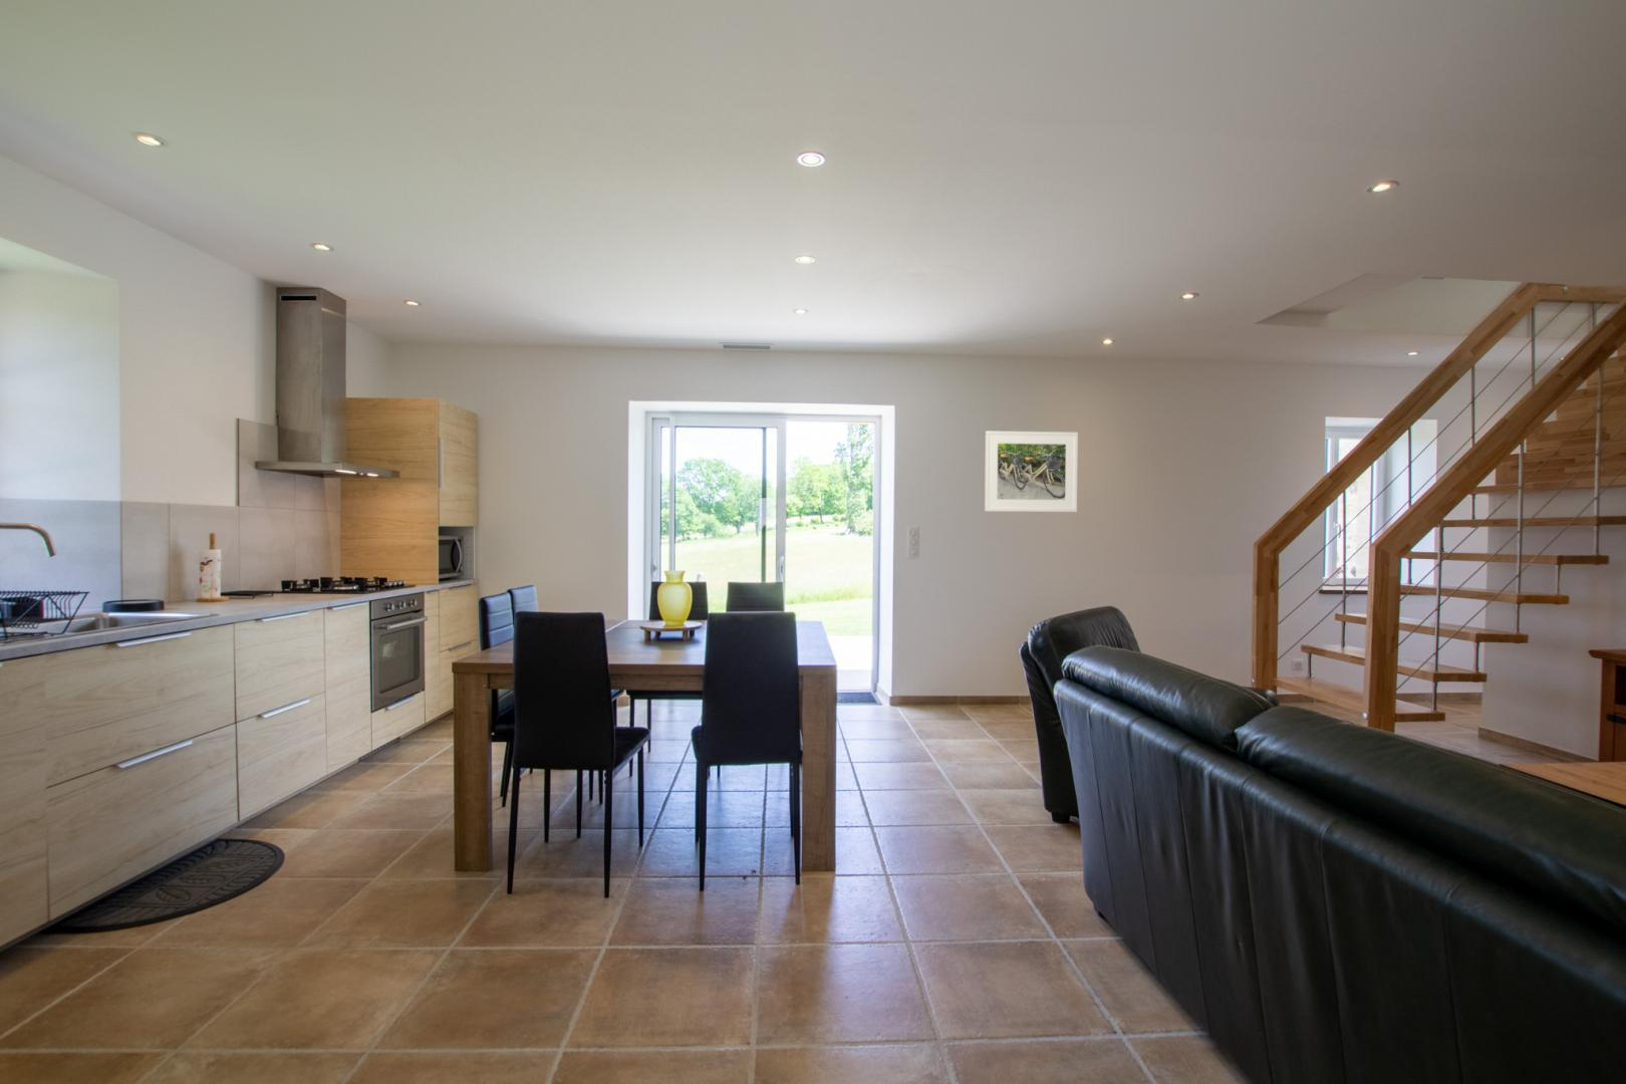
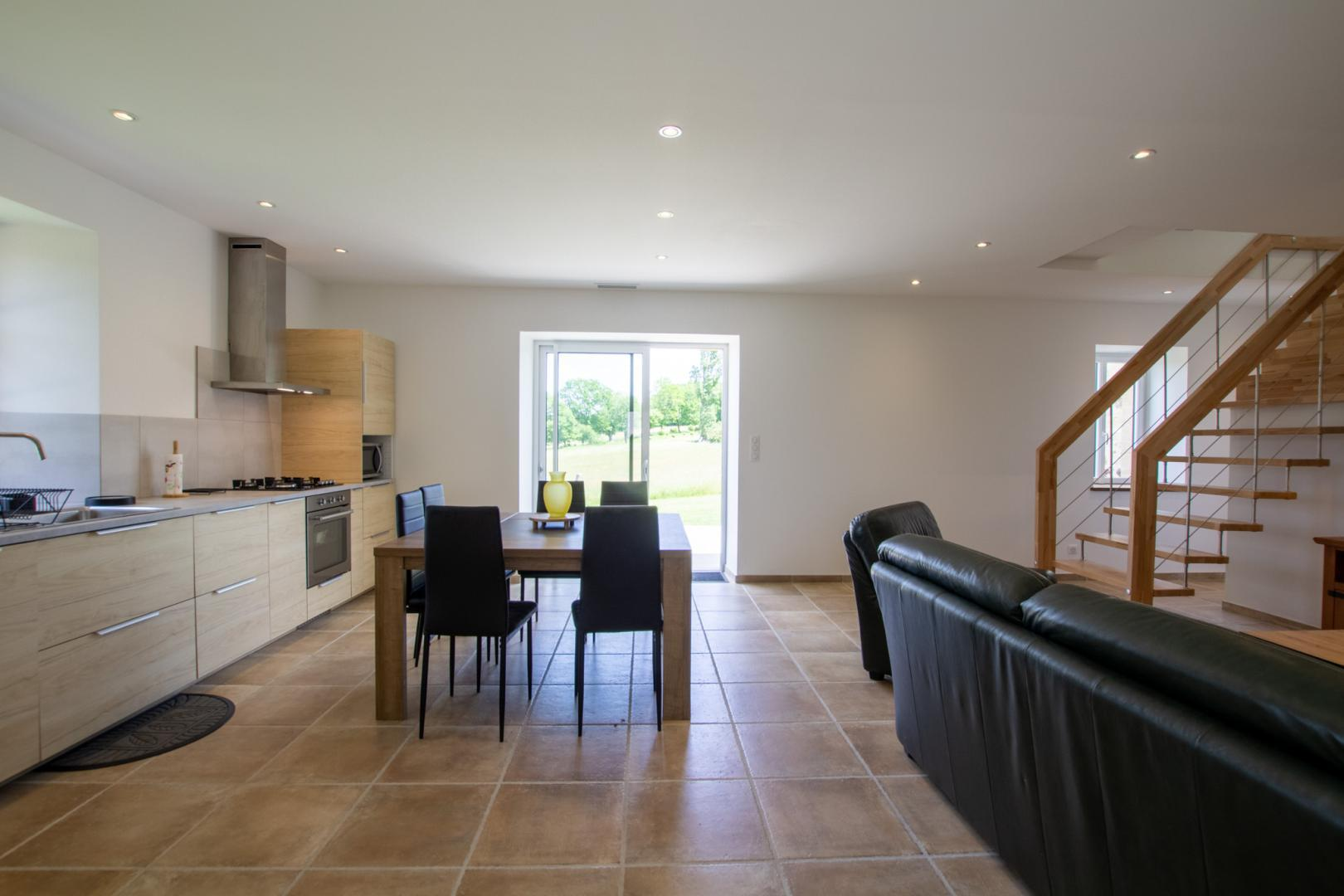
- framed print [984,429,1079,513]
